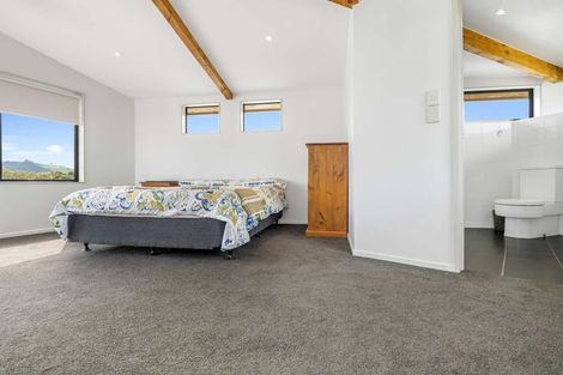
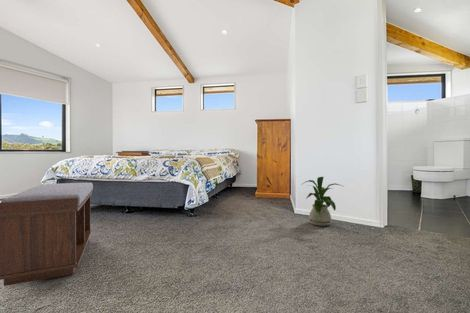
+ bench [0,182,94,287]
+ house plant [300,176,345,227]
